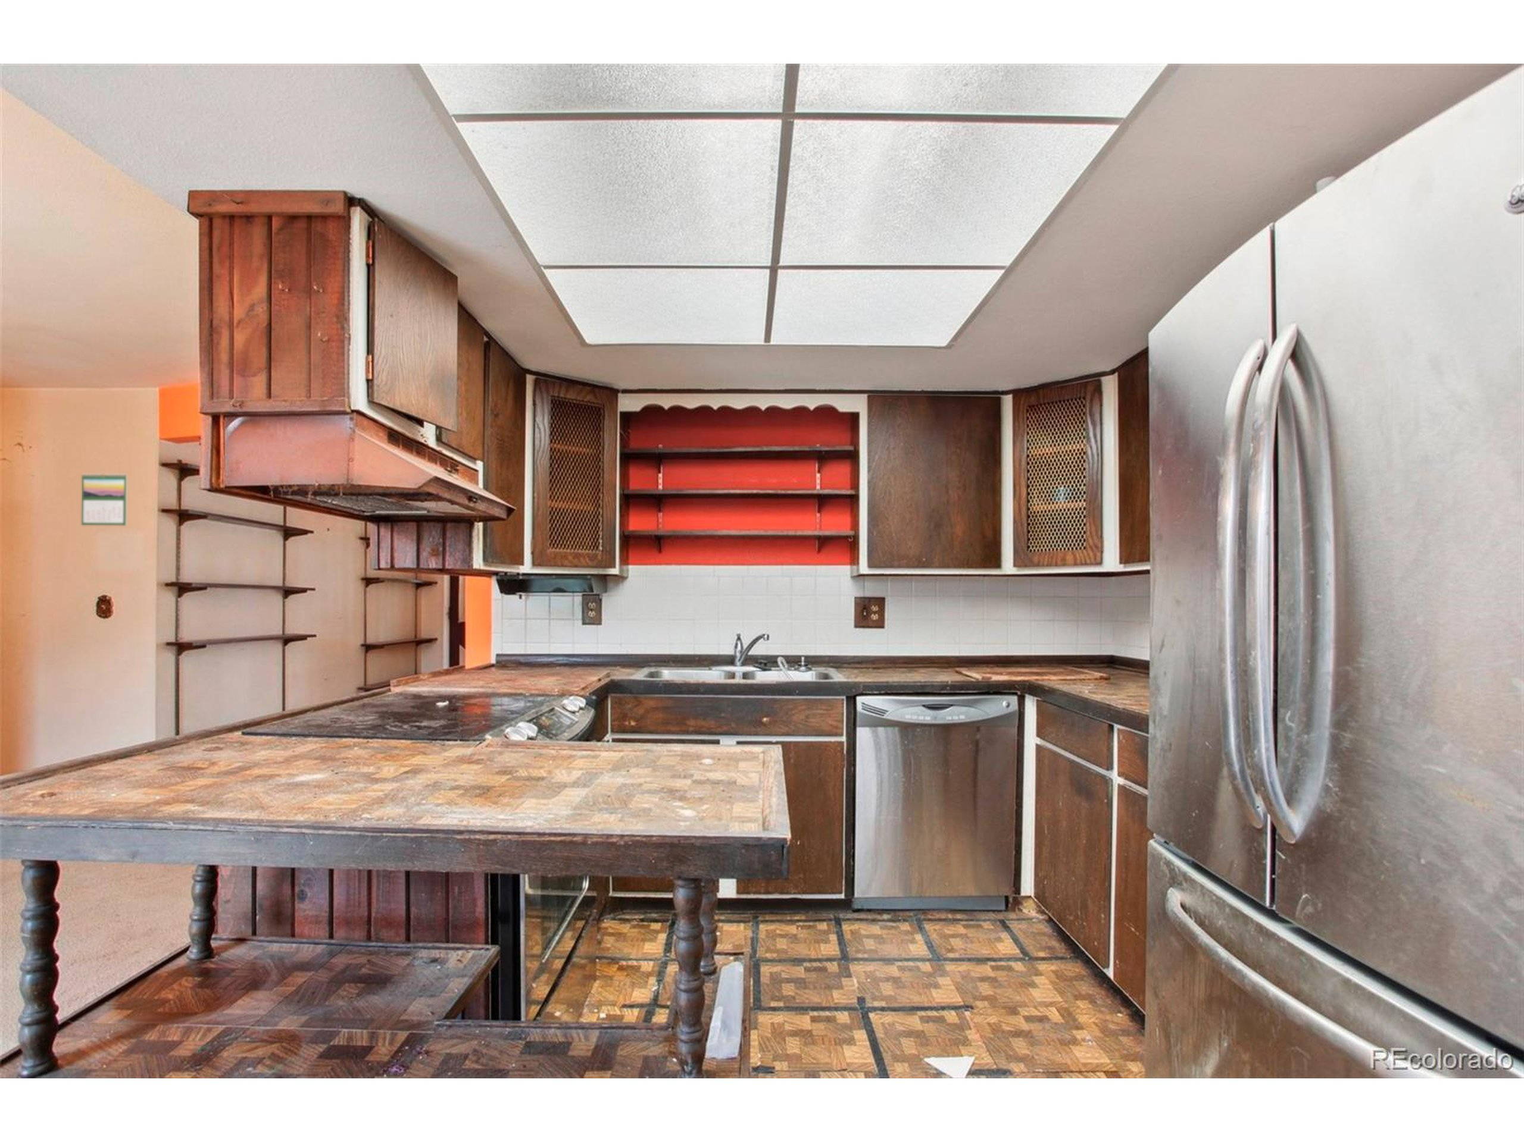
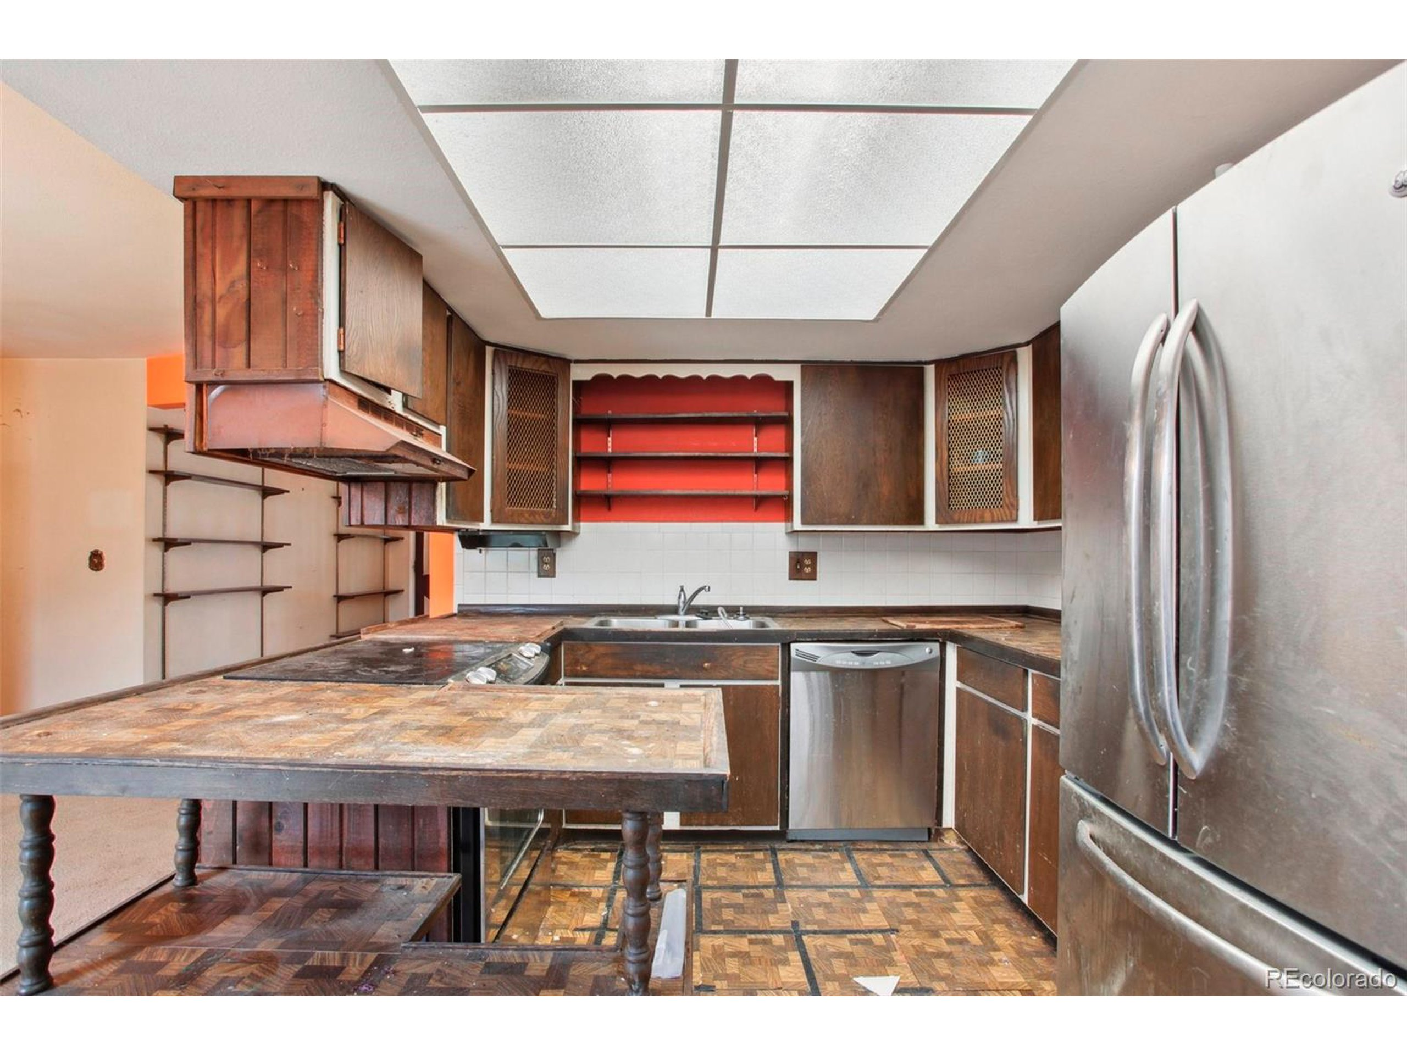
- calendar [80,473,128,527]
